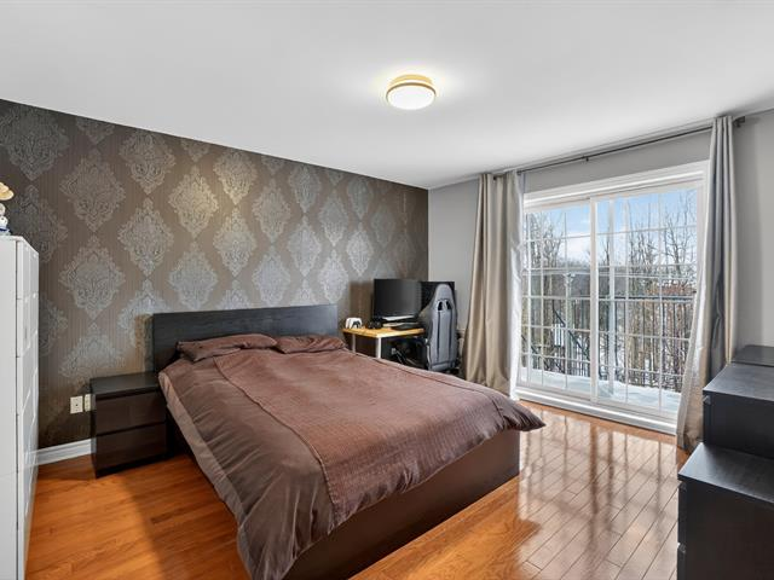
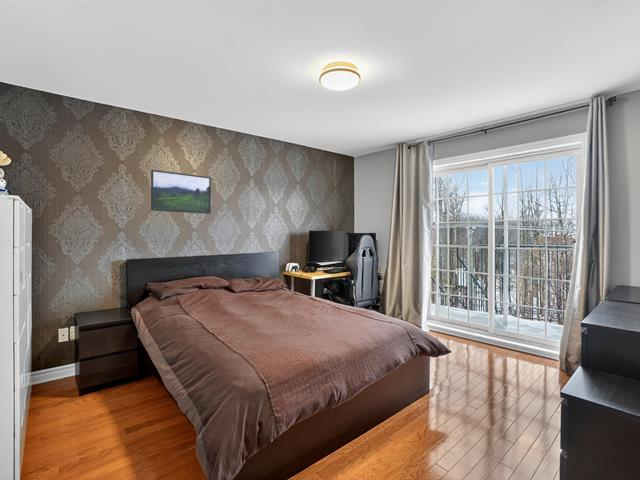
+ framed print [150,169,212,215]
